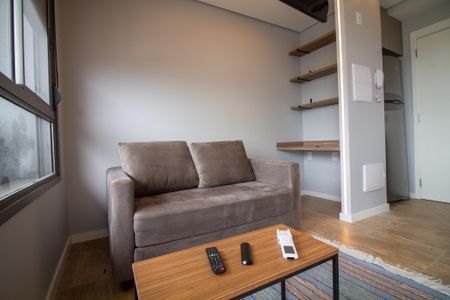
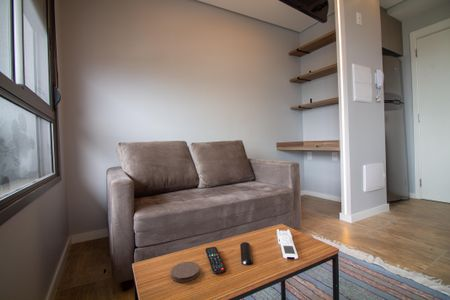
+ coaster [170,261,201,283]
